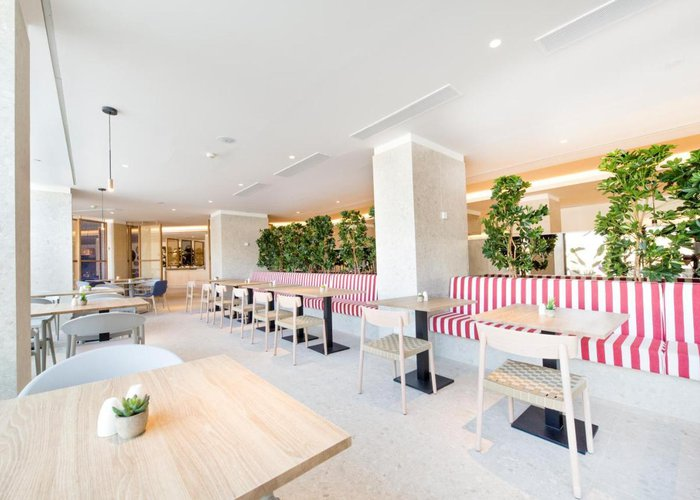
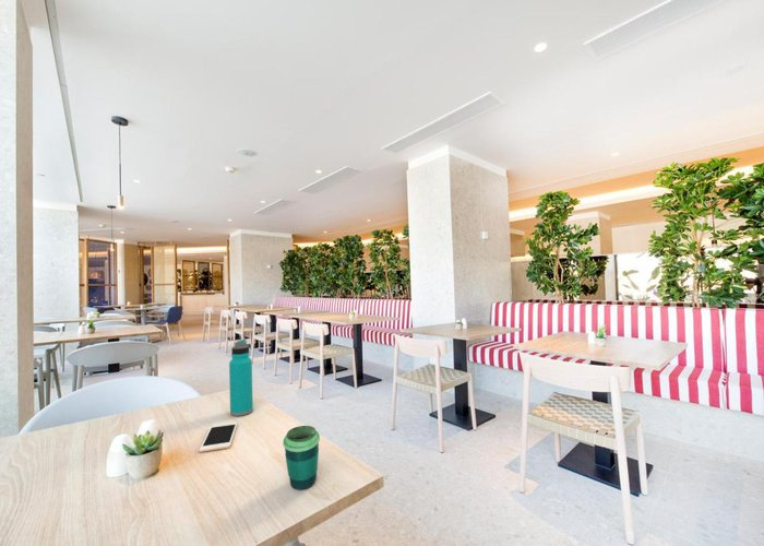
+ cell phone [198,422,238,453]
+ water bottle [228,339,254,417]
+ cup [282,425,321,490]
